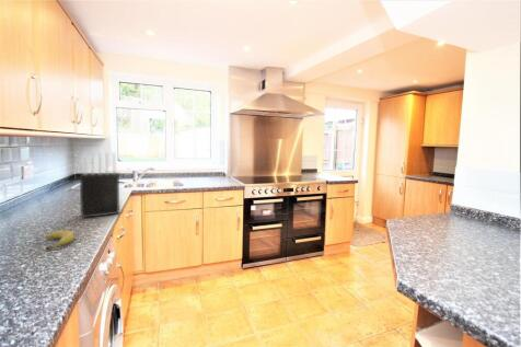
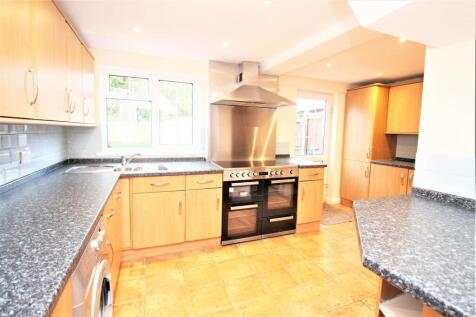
- fruit [45,229,76,252]
- knife block [79,151,120,219]
